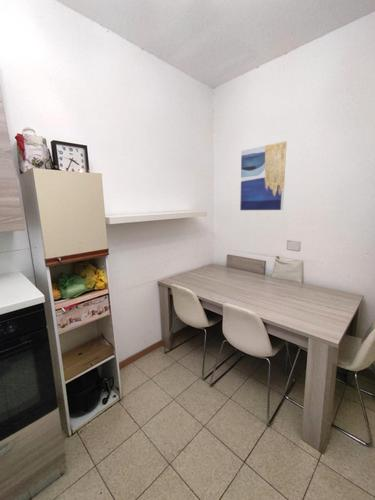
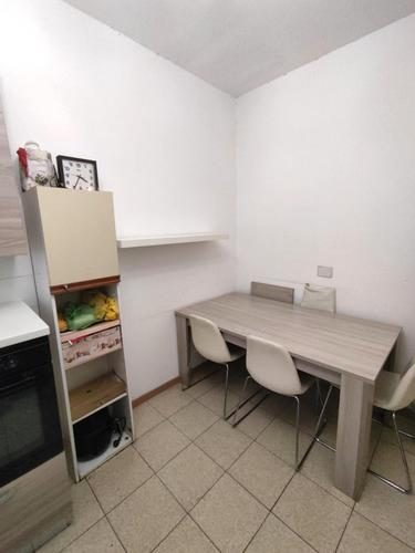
- wall art [239,140,288,211]
